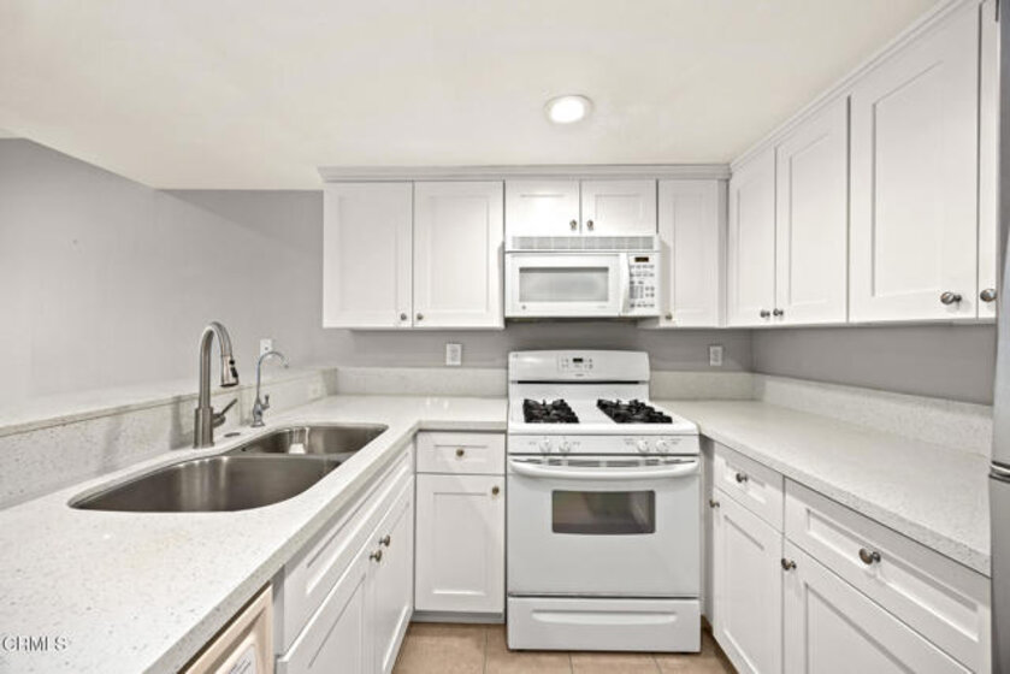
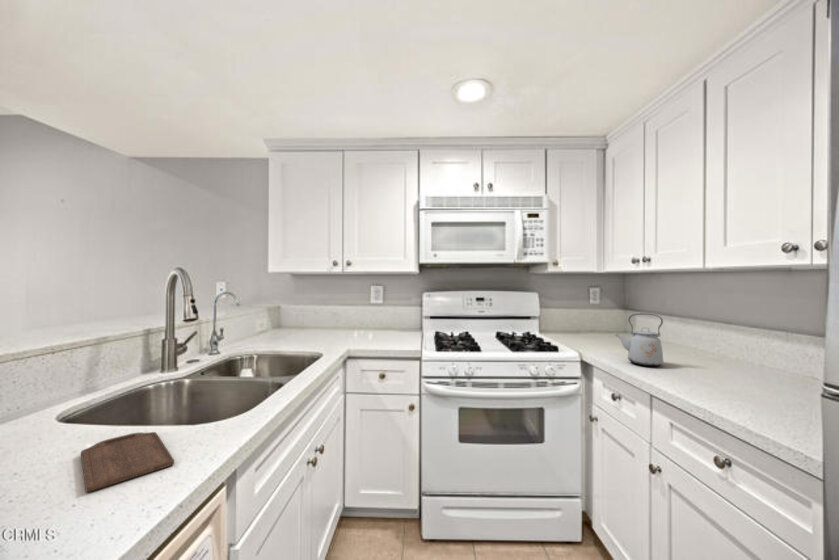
+ cutting board [80,431,175,493]
+ kettle [614,312,664,367]
